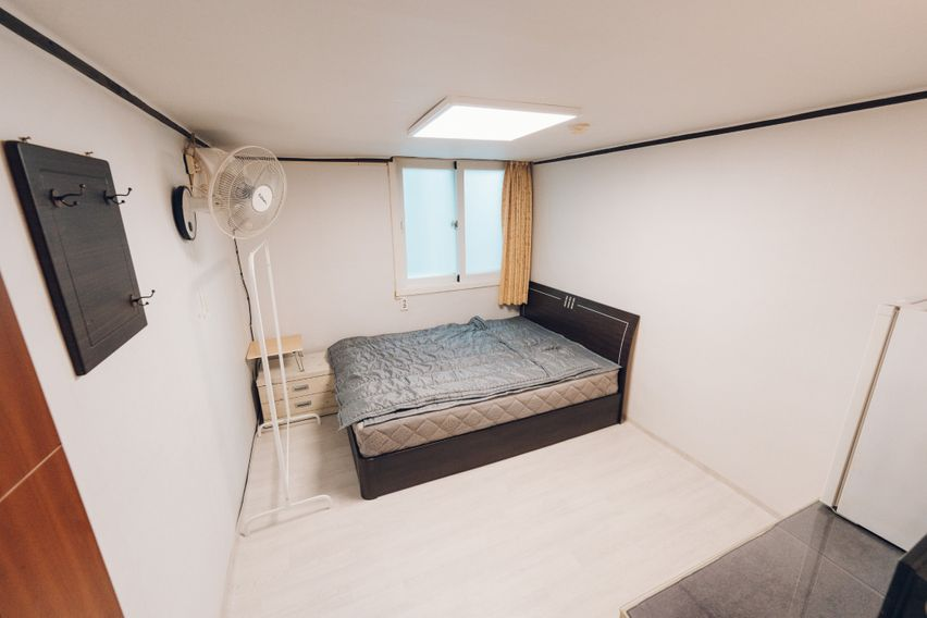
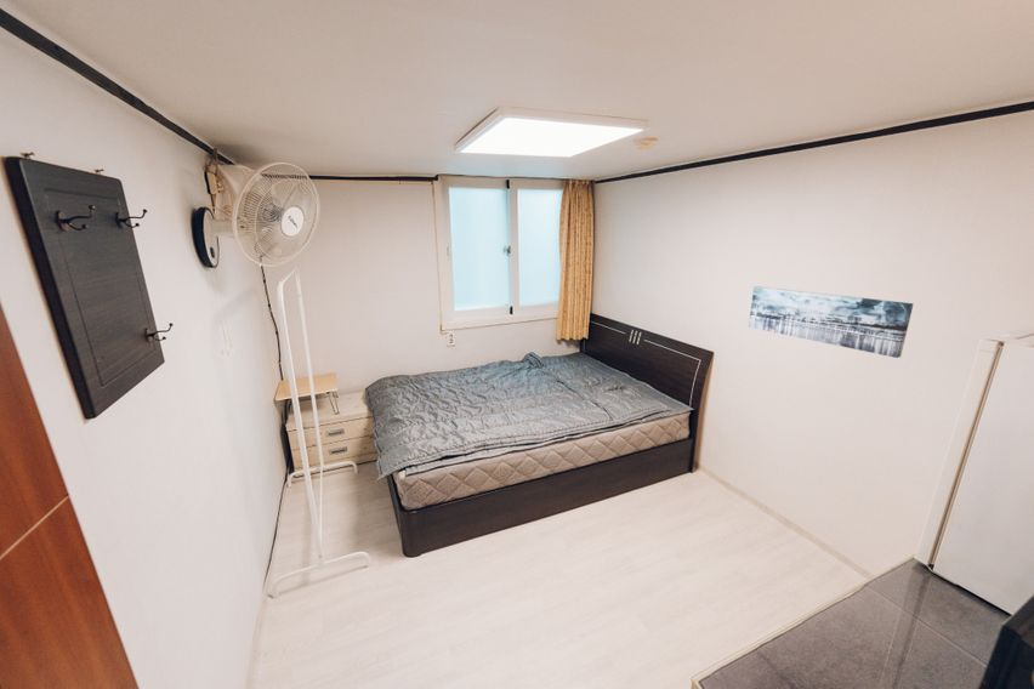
+ wall art [748,285,914,359]
